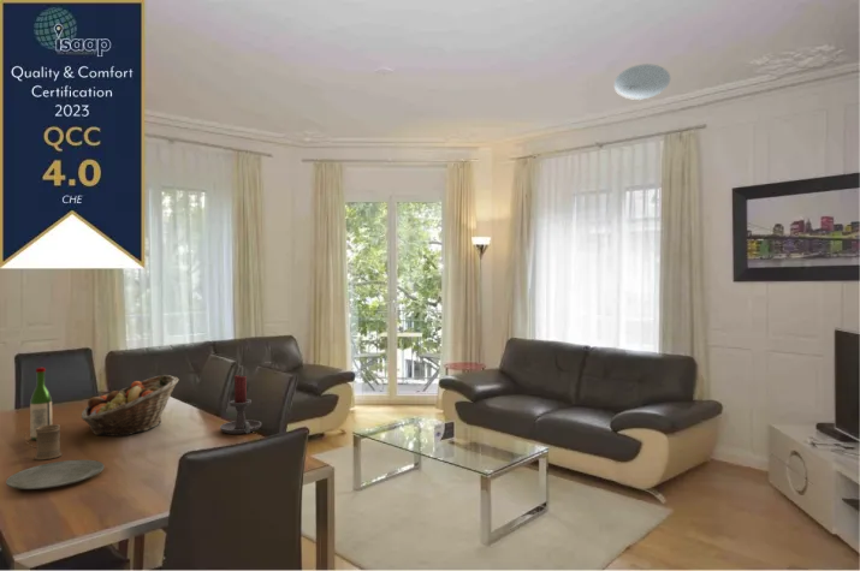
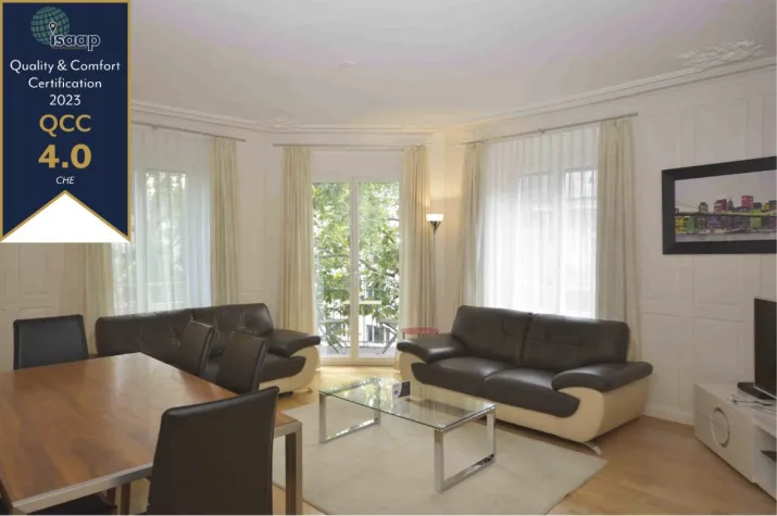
- wine bottle [29,367,53,441]
- ceiling light [613,63,671,101]
- fruit basket [81,374,180,438]
- plate [5,459,105,490]
- candle holder [219,374,262,435]
- mug [23,423,64,462]
